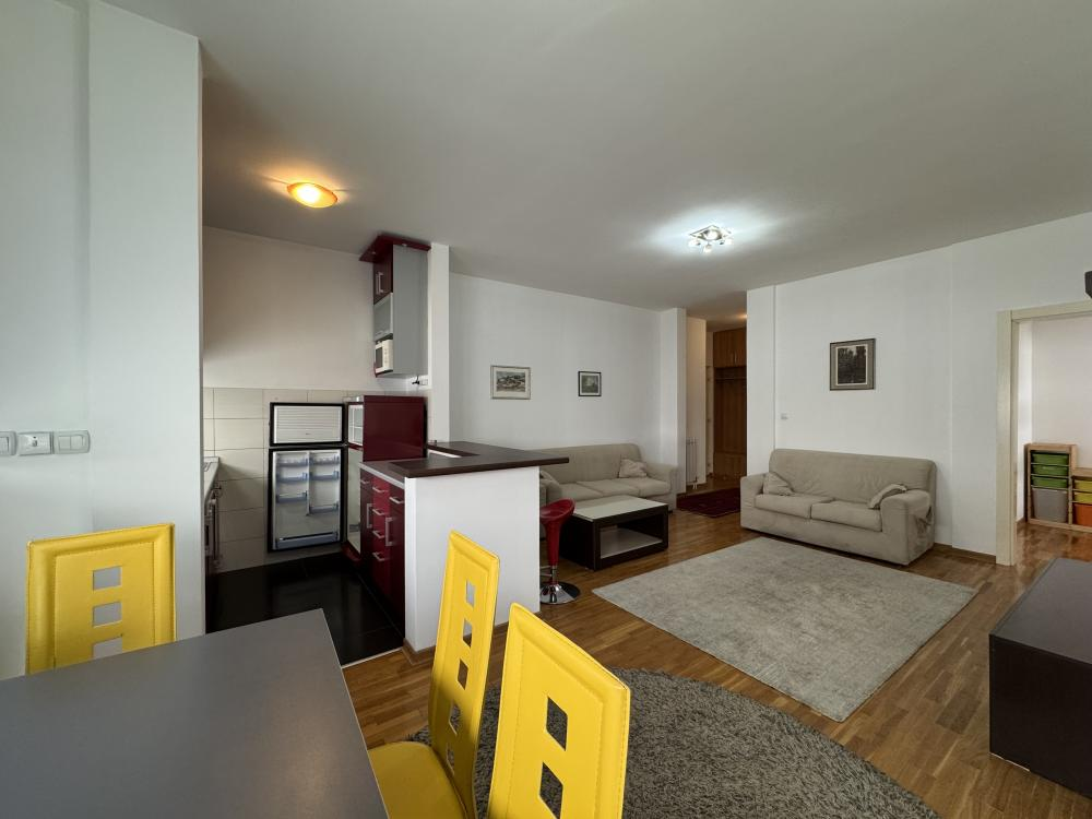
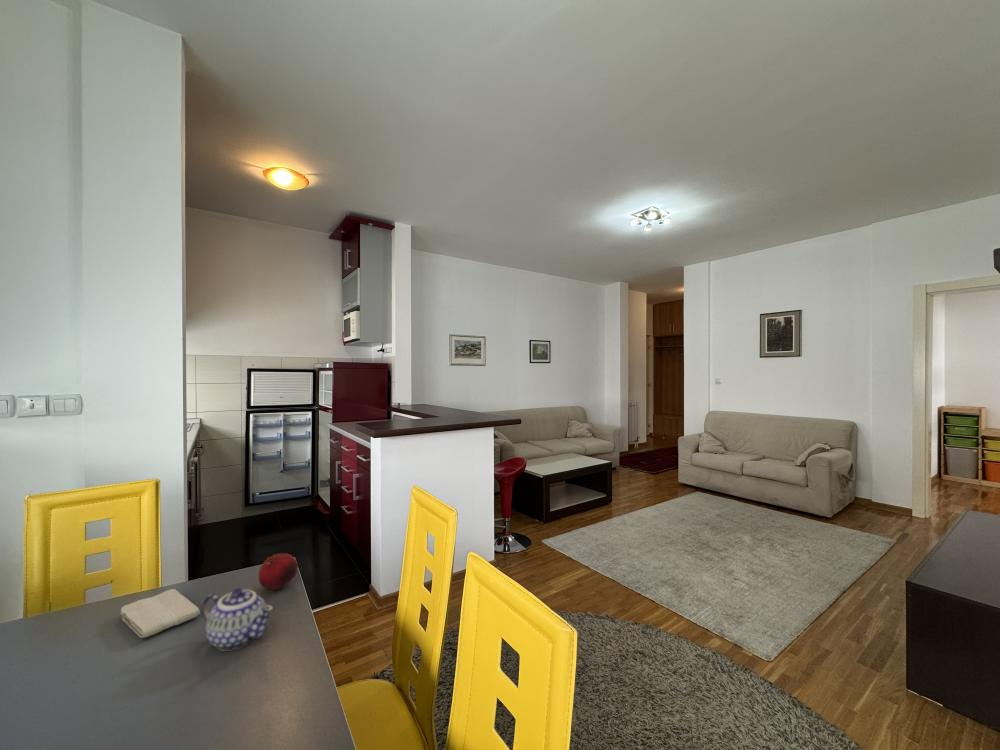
+ fruit [257,552,299,591]
+ teapot [201,587,275,652]
+ washcloth [120,588,201,639]
